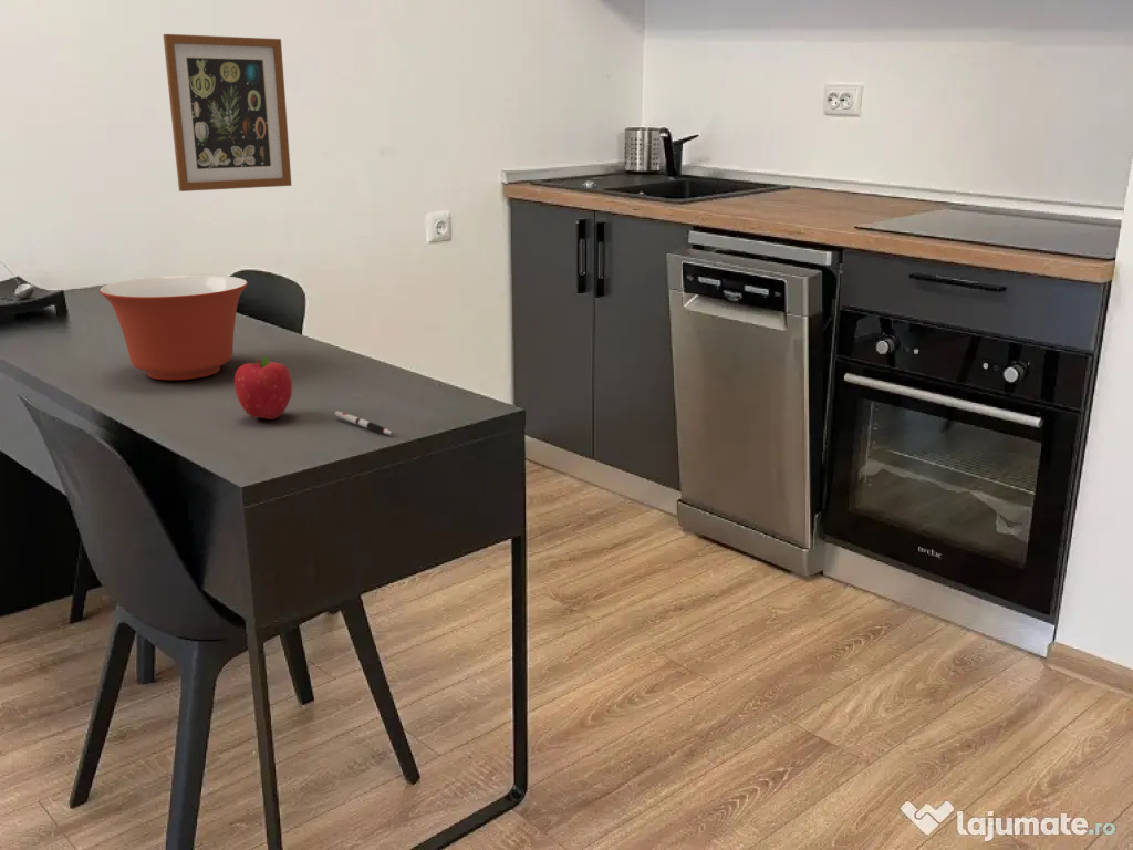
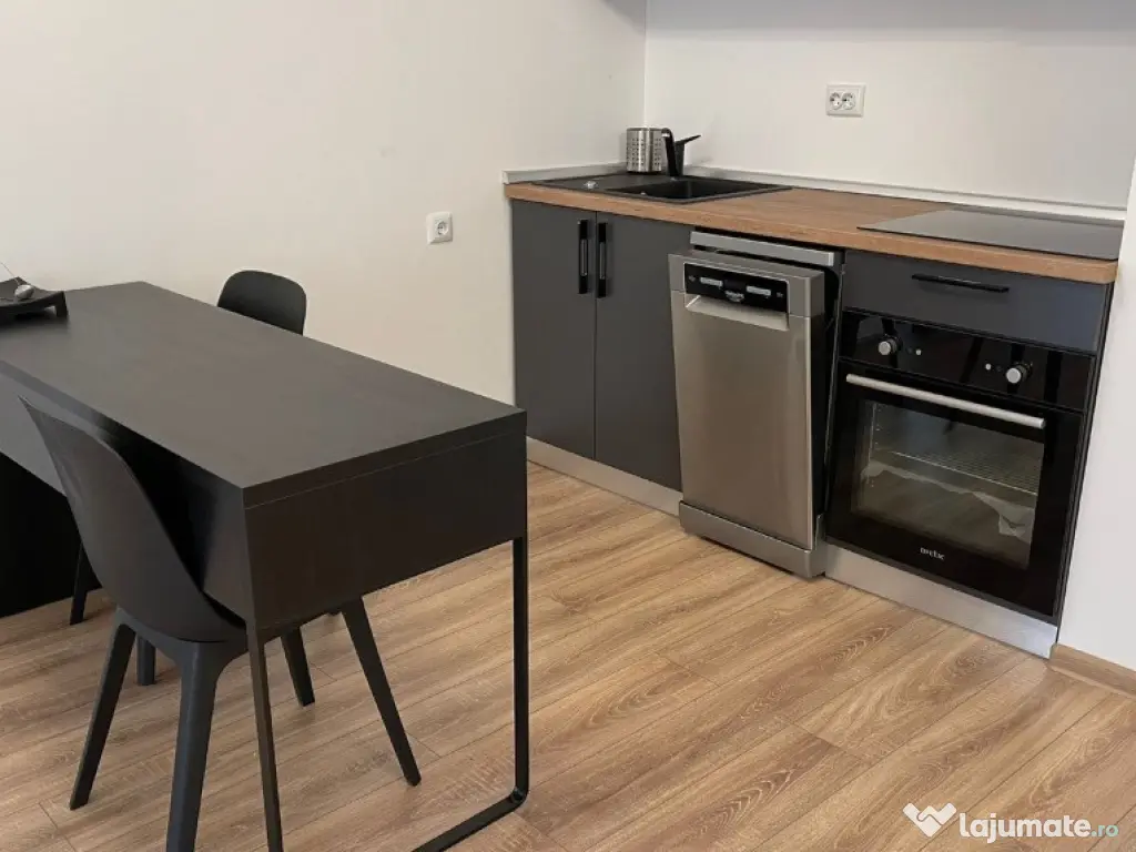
- mixing bowl [98,273,249,381]
- pen [334,411,394,436]
- wall art [162,33,292,193]
- fruit [233,355,293,421]
